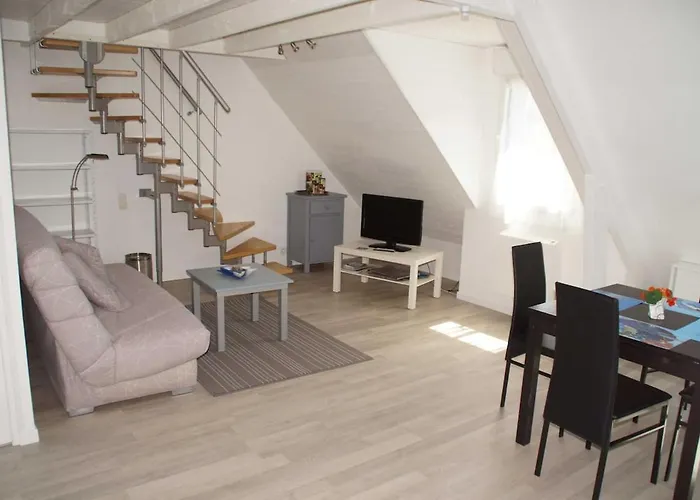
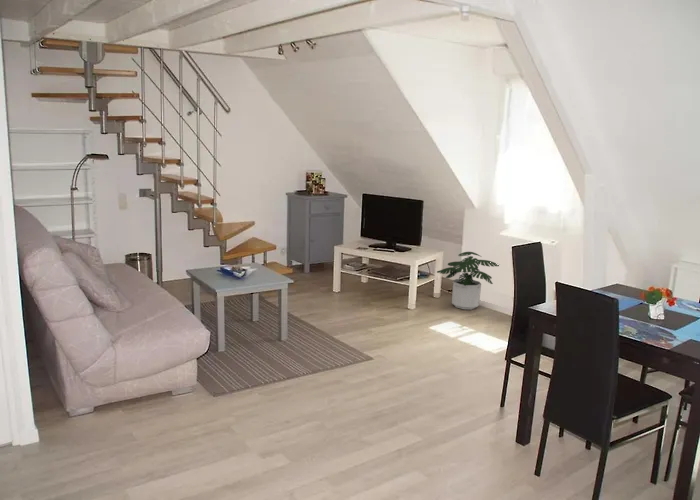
+ potted plant [436,251,500,310]
